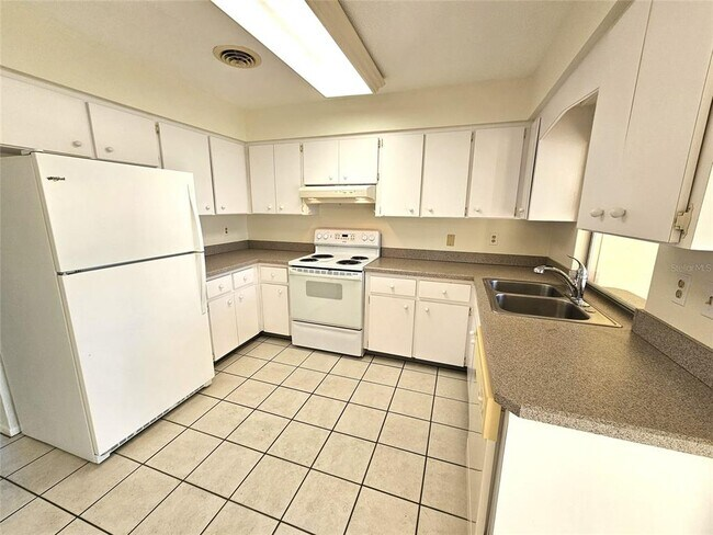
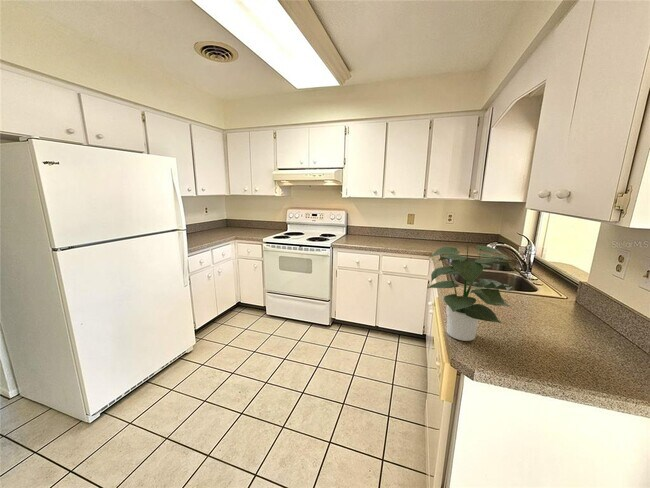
+ potted plant [427,245,513,342]
